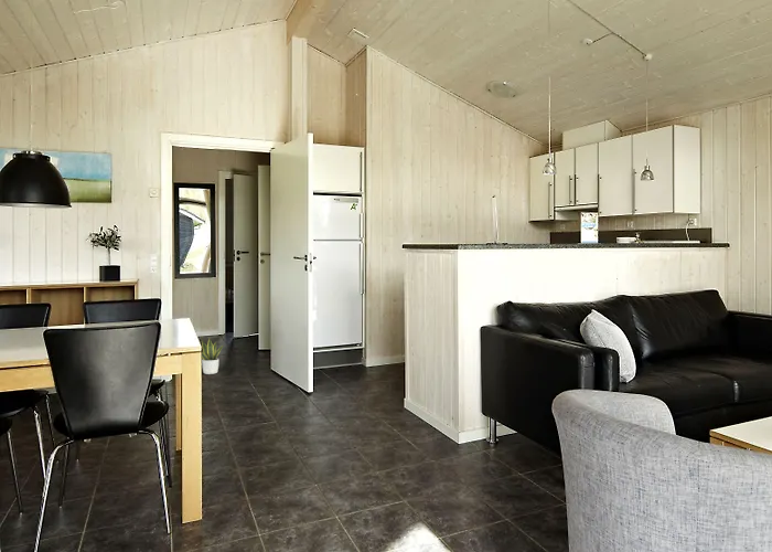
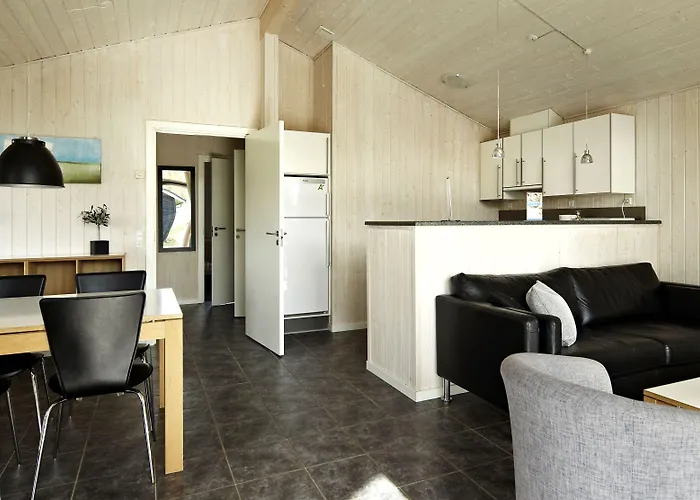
- potted plant [201,338,224,375]
